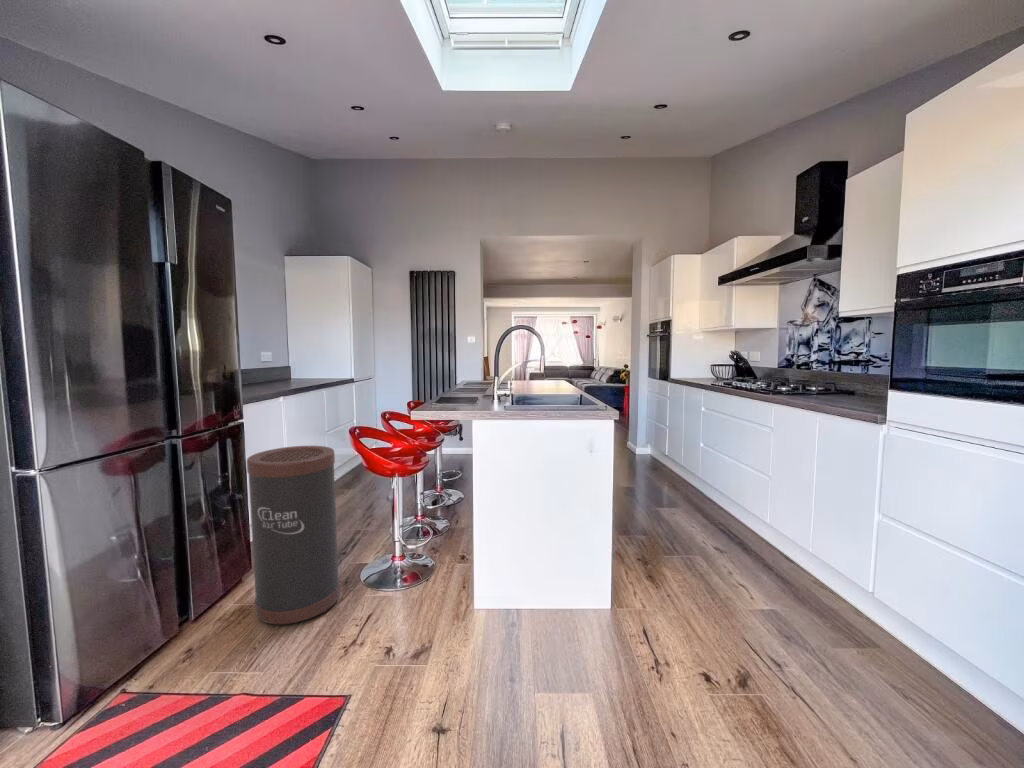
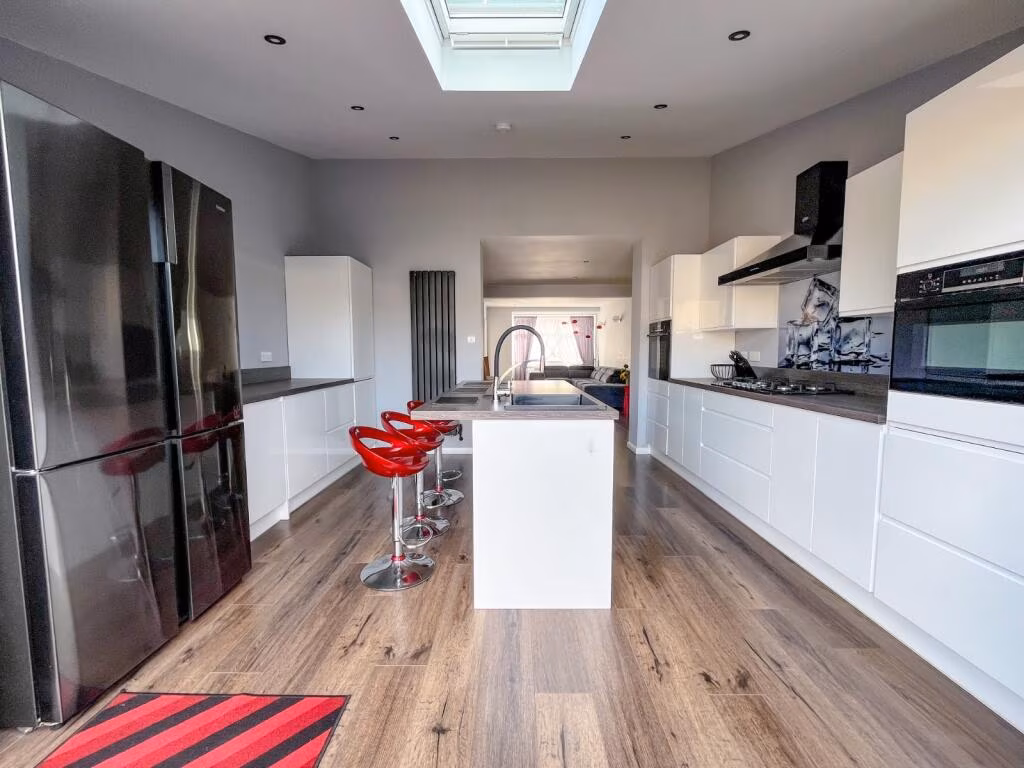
- trash can [246,445,341,625]
